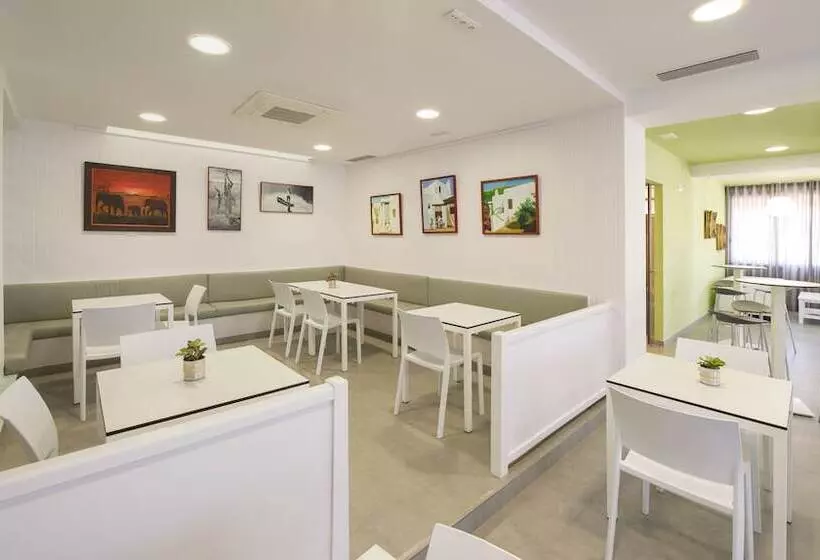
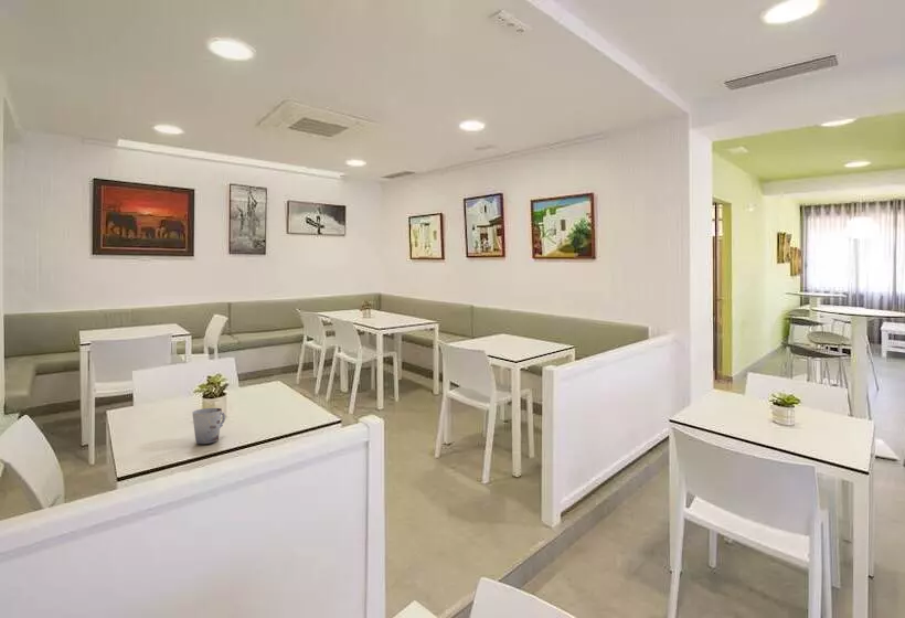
+ cup [191,407,226,445]
